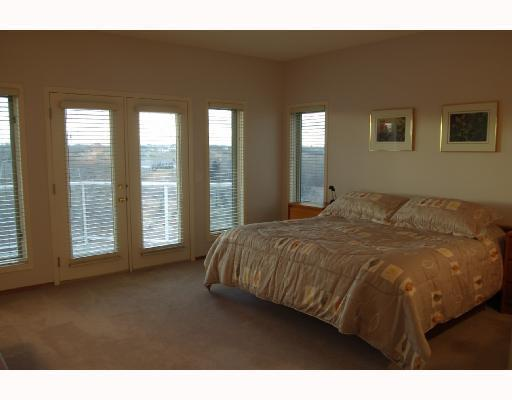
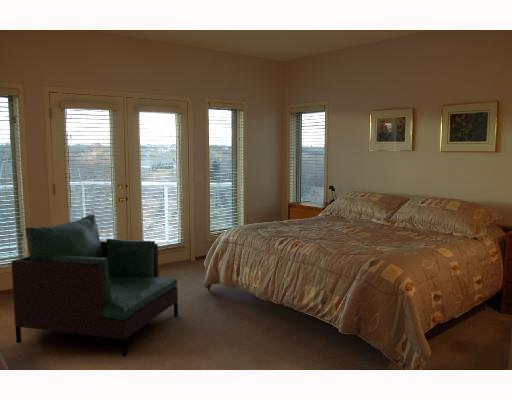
+ armchair [10,213,179,357]
